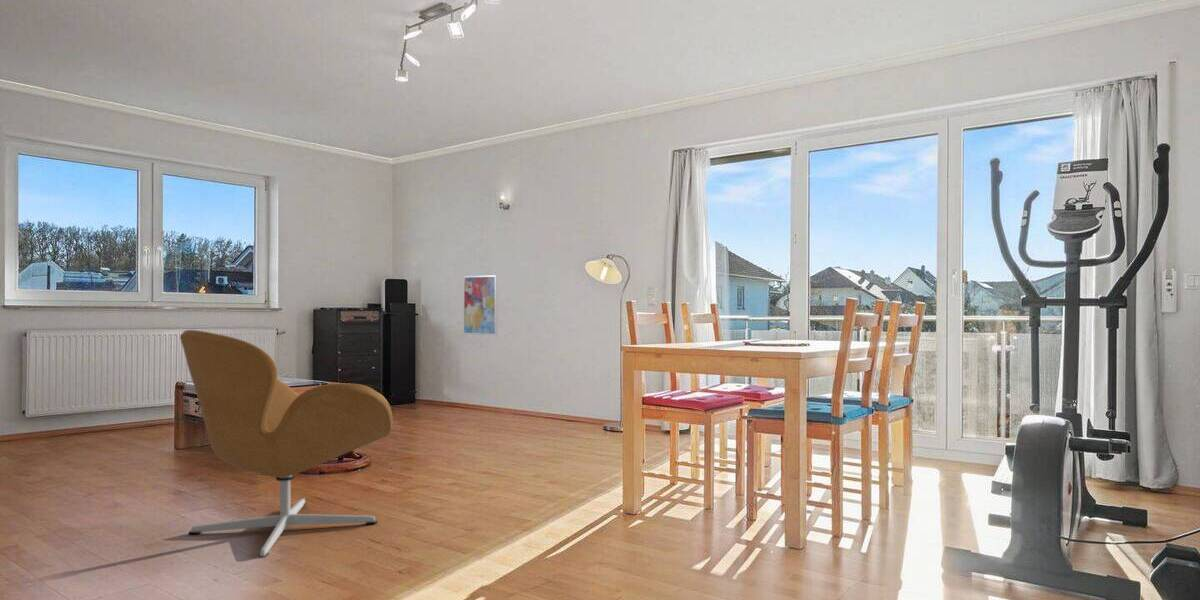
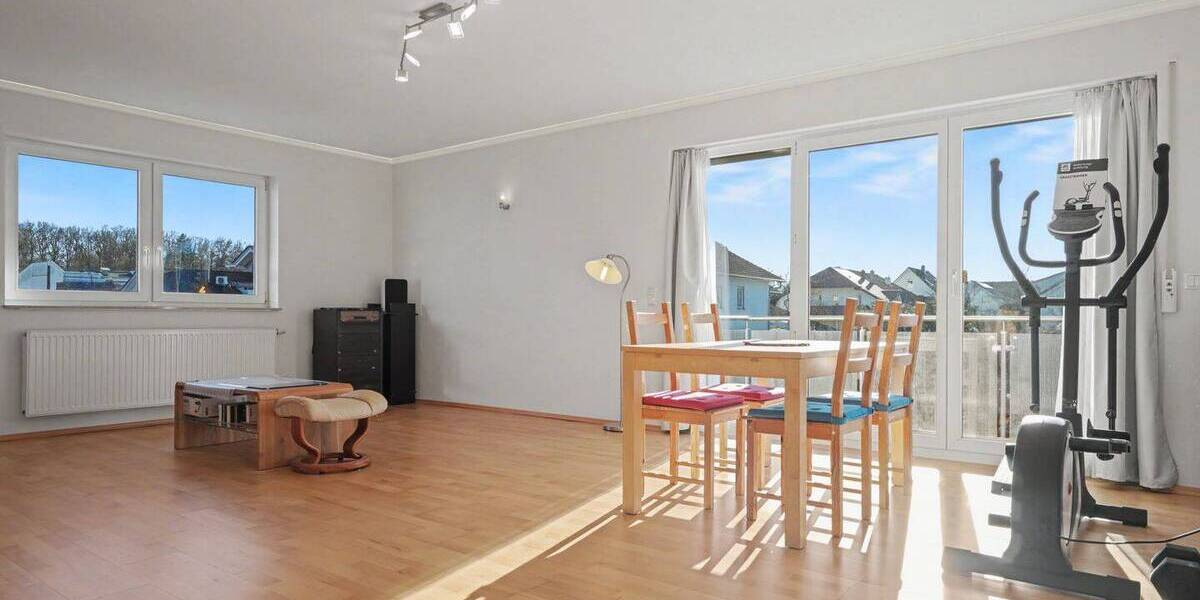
- wall art [463,274,498,337]
- armchair [179,329,394,559]
